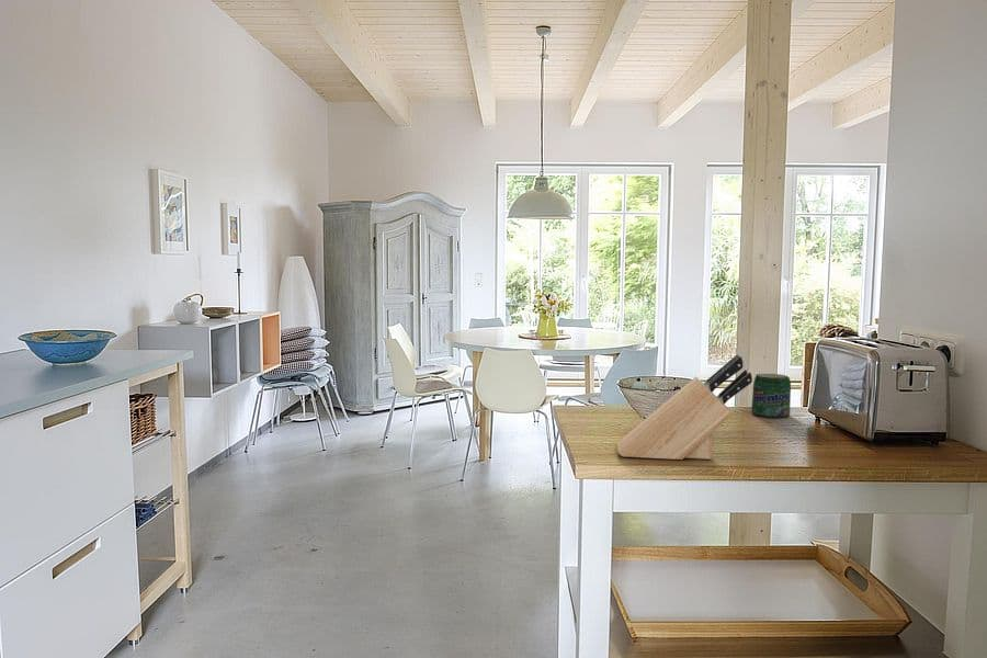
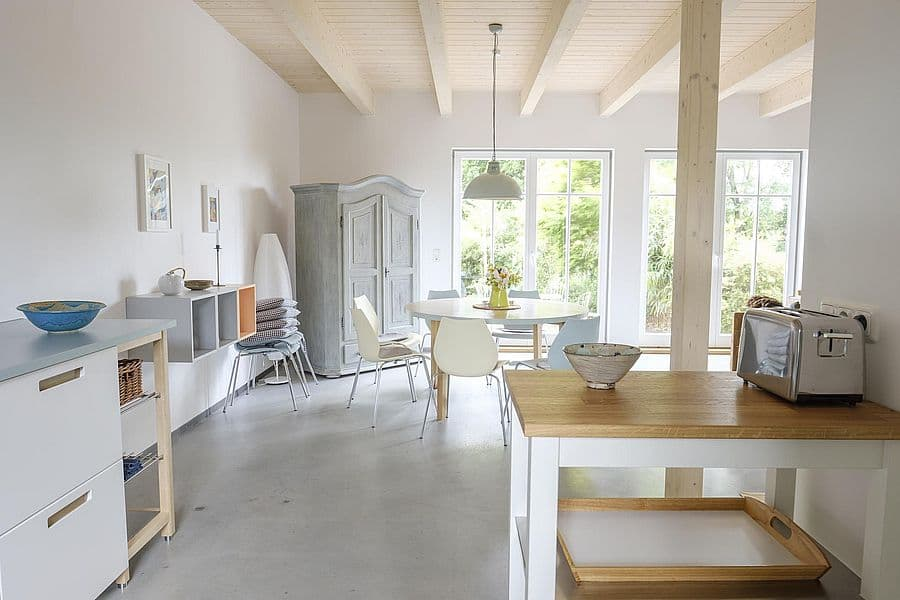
- jar [750,373,792,419]
- knife block [616,354,753,461]
